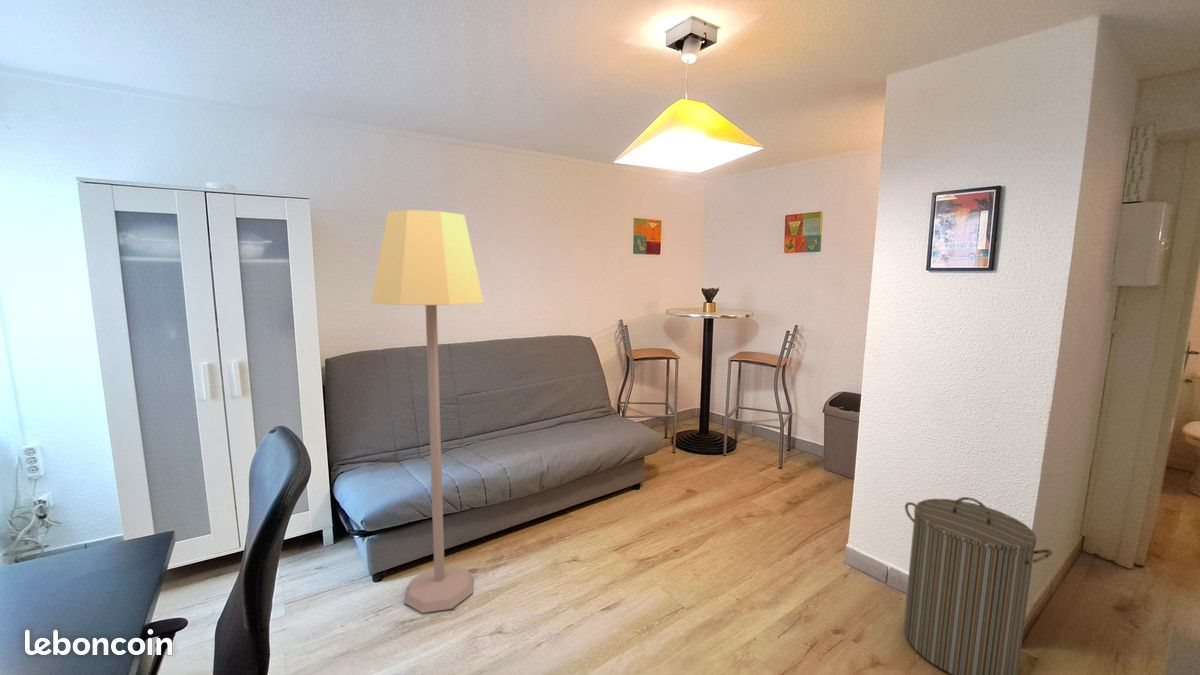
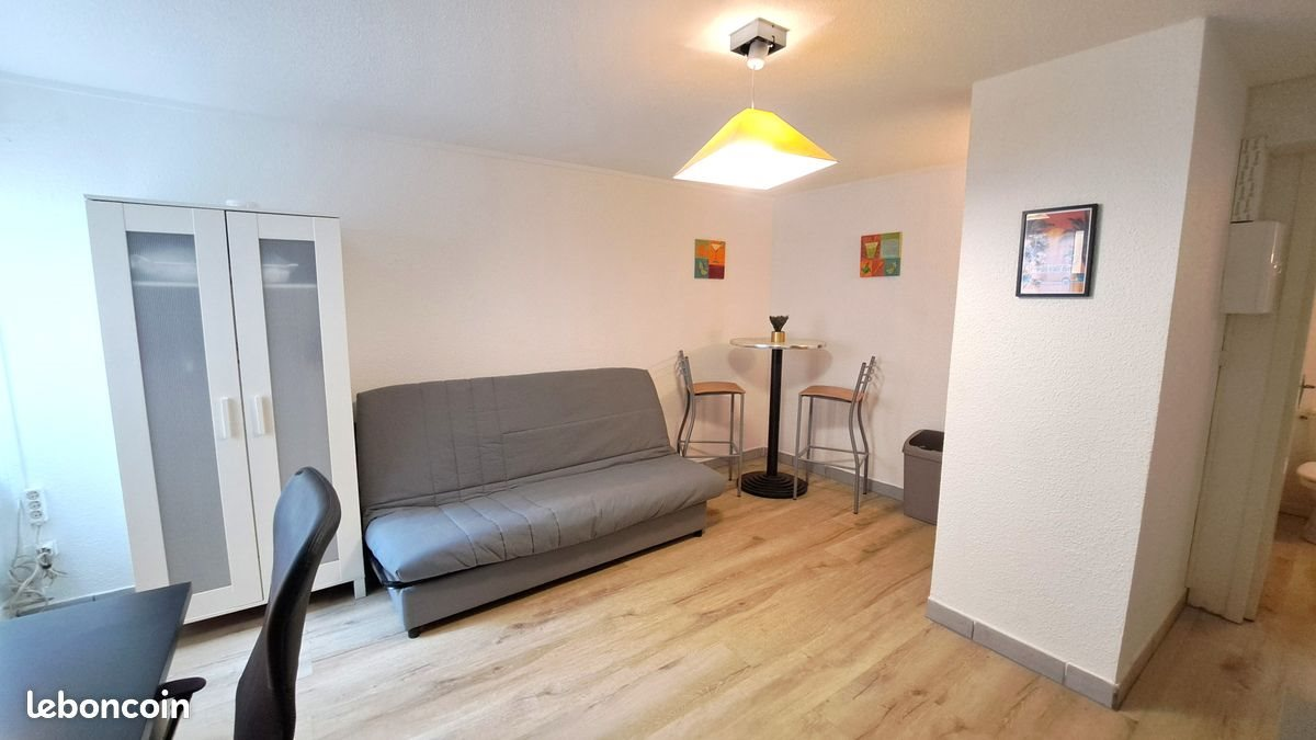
- laundry hamper [903,496,1053,675]
- lamp [370,209,485,614]
